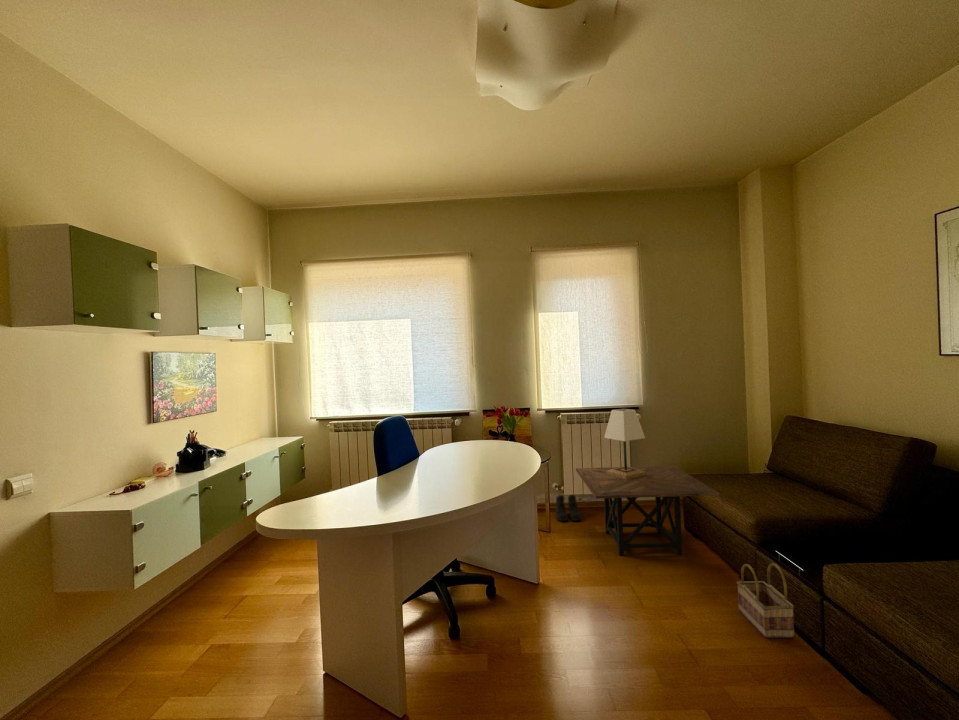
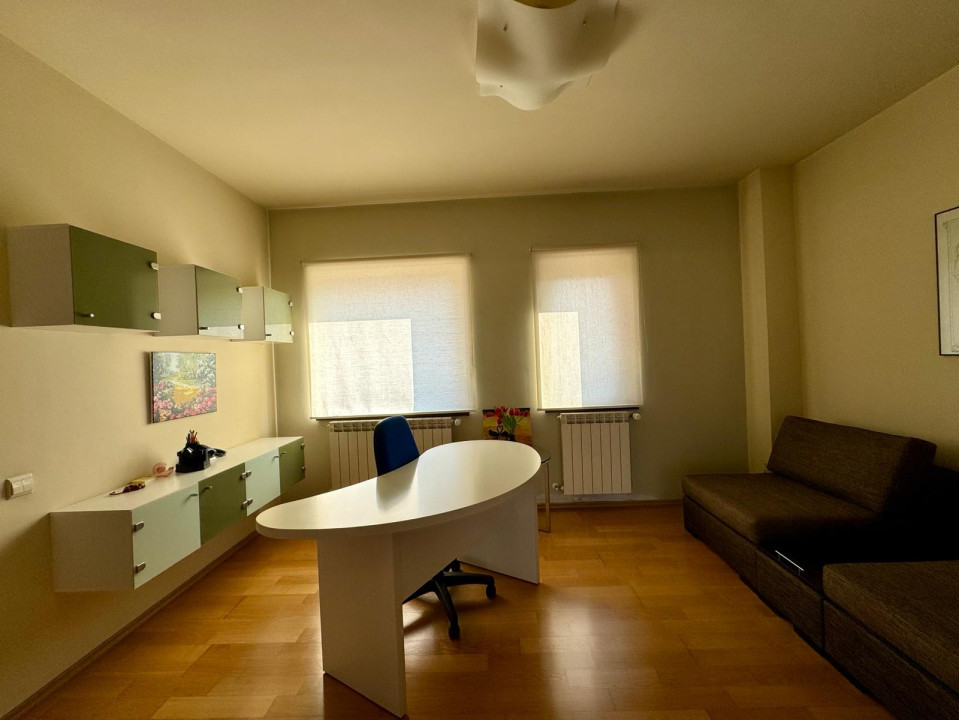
- boots [555,494,582,522]
- lamp [603,408,646,479]
- side table [575,465,720,557]
- basket [736,562,795,639]
